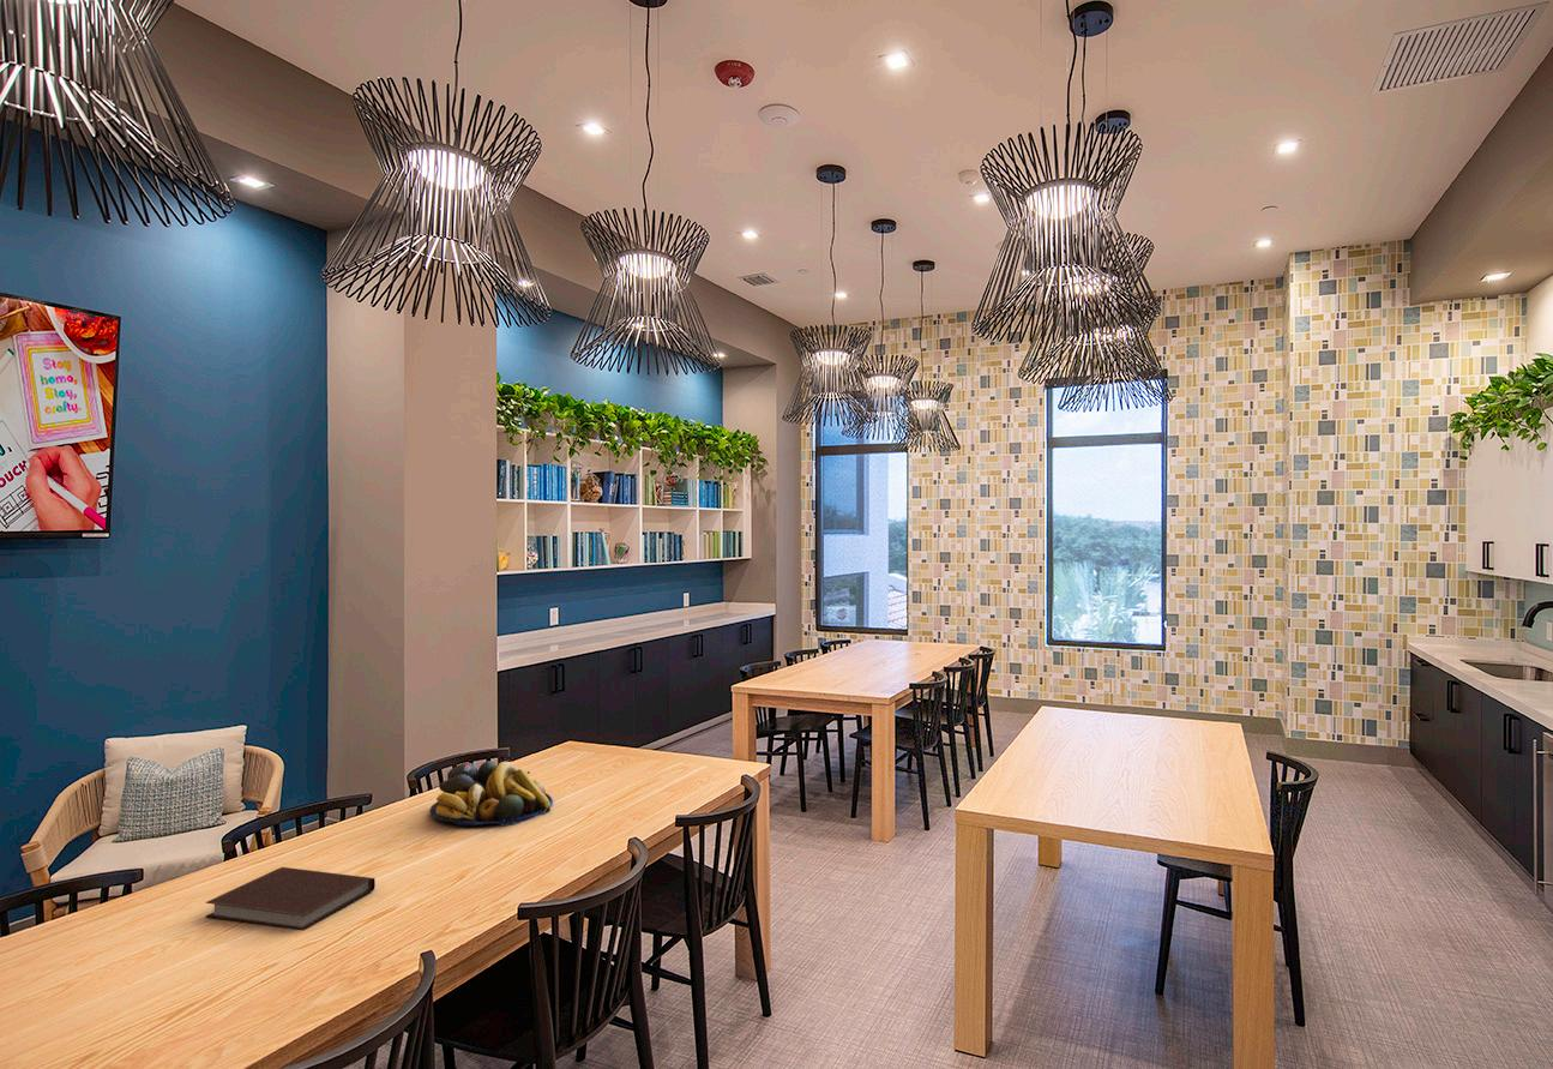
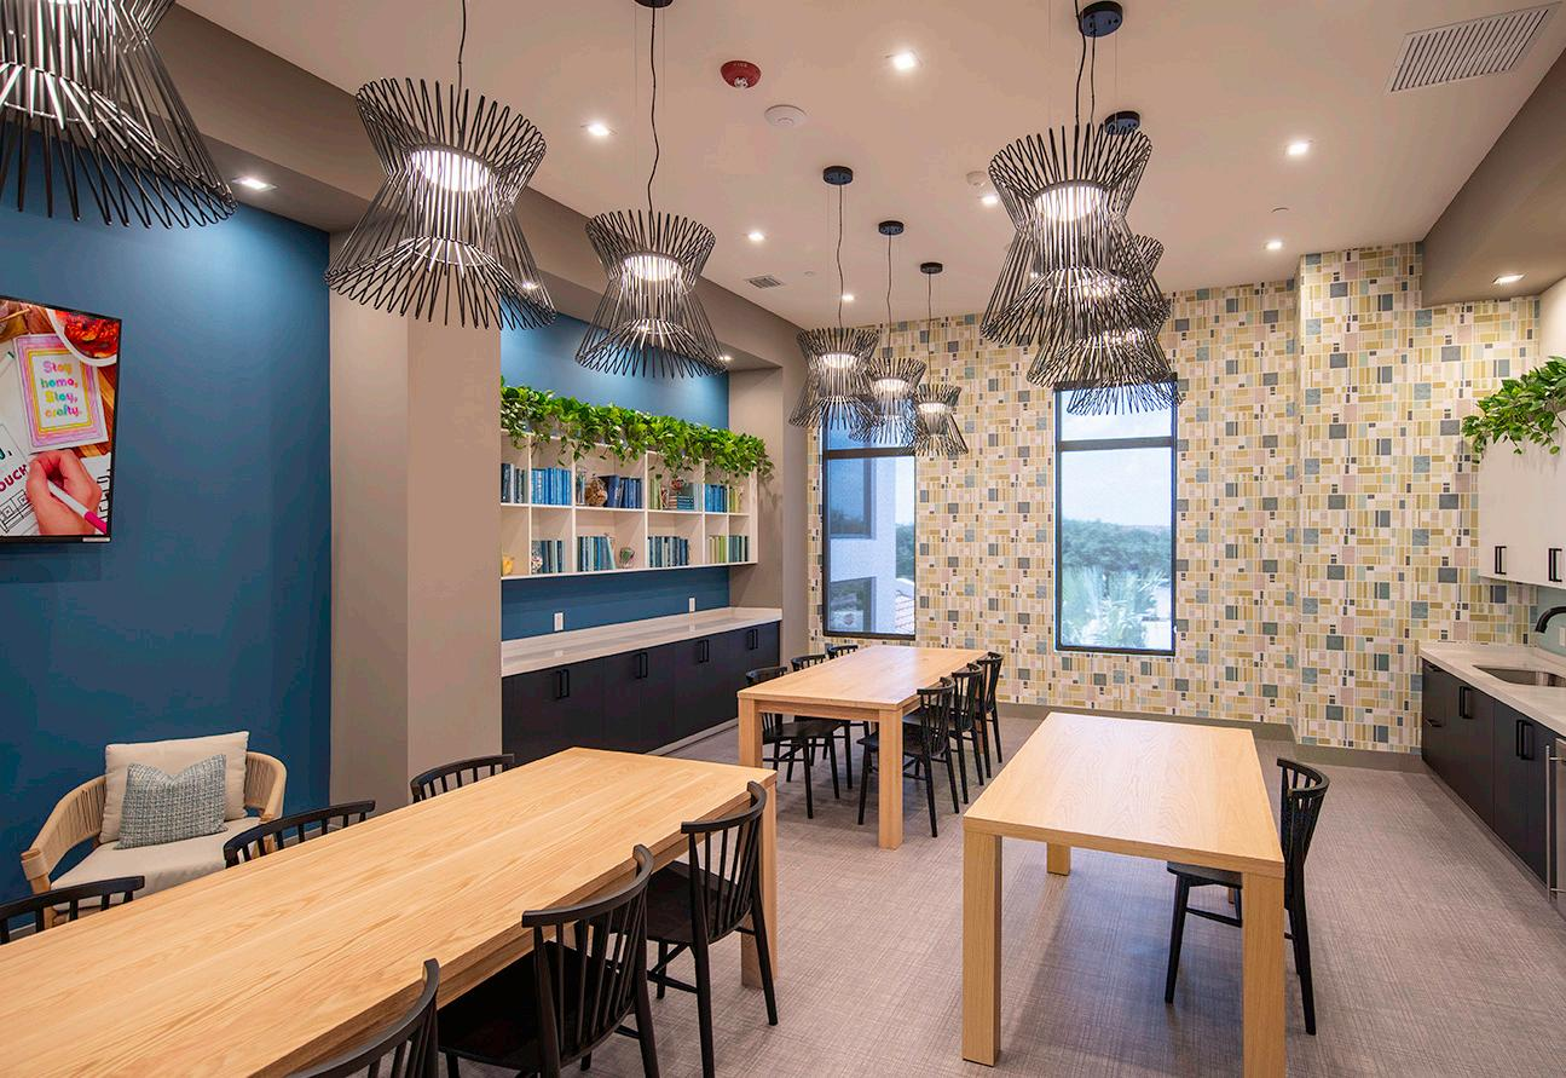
- notebook [204,866,377,932]
- fruit bowl [428,761,554,828]
